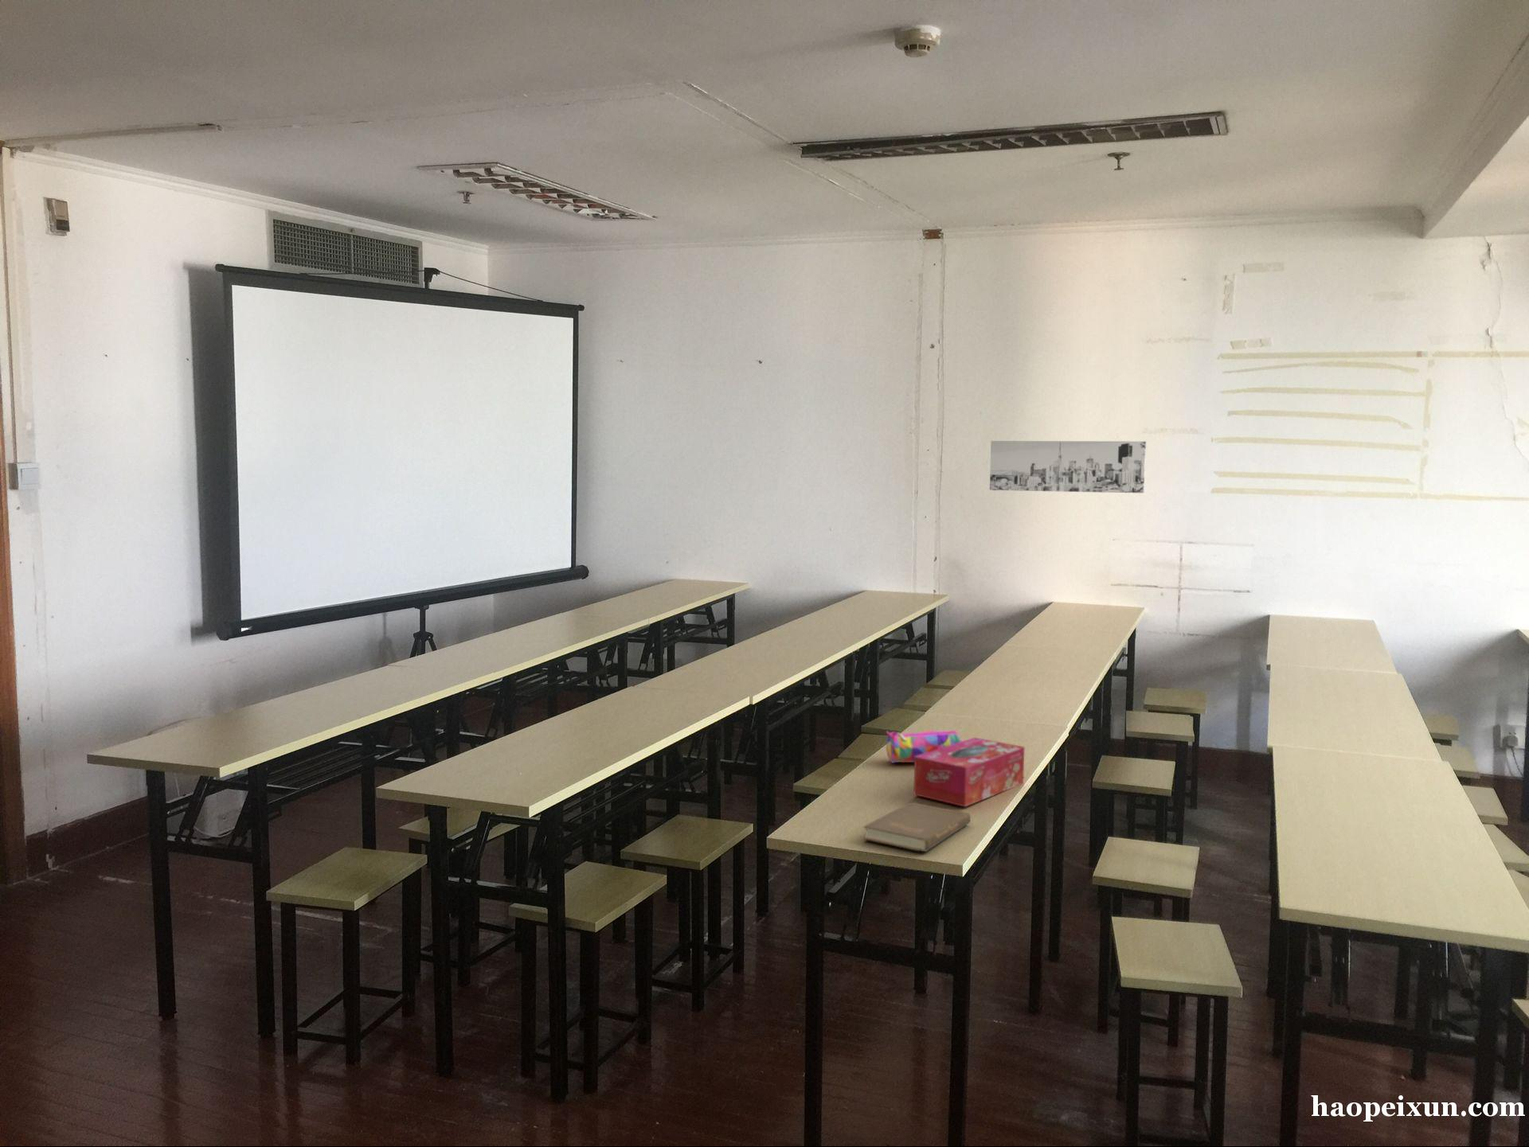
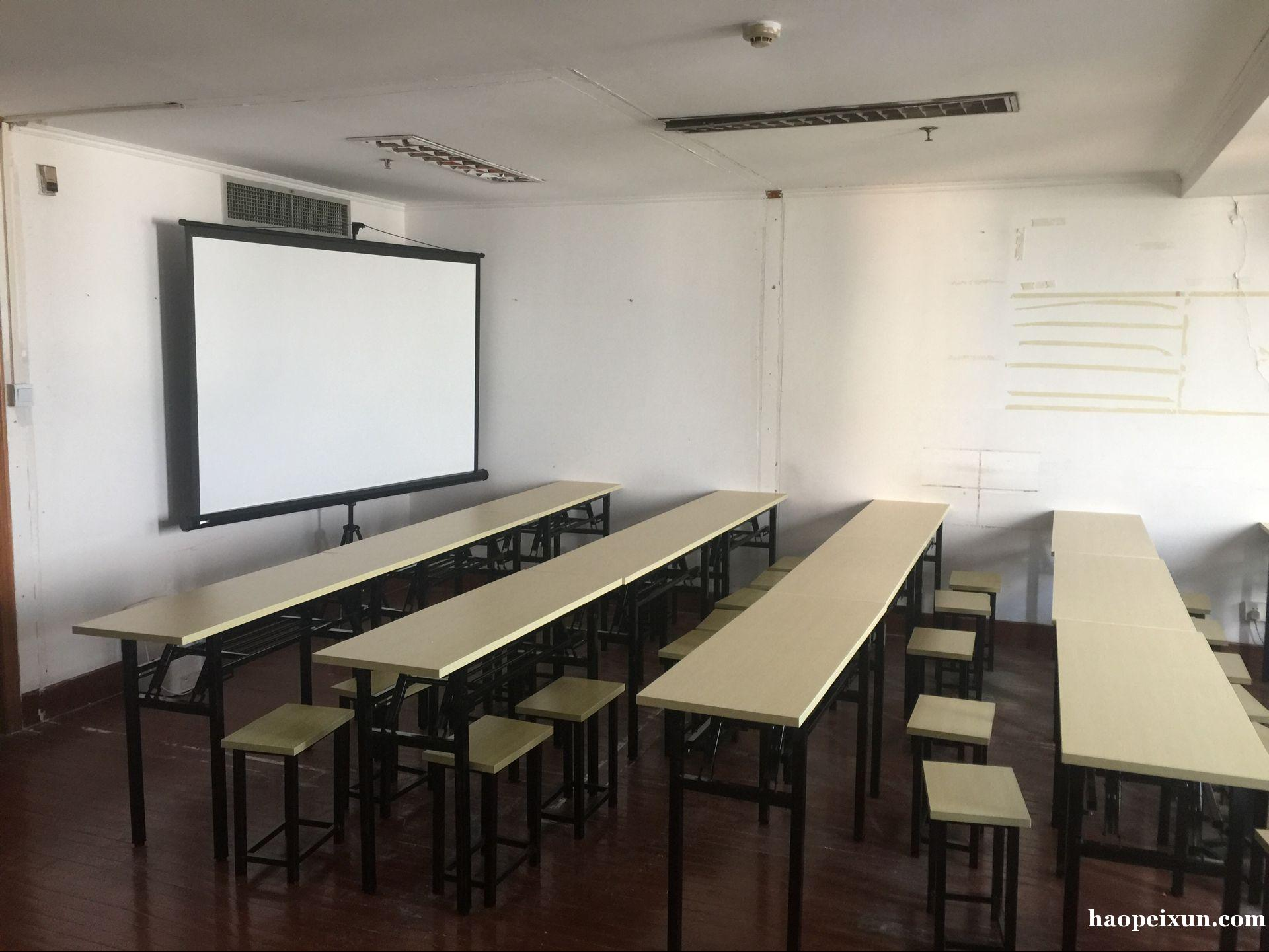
- pencil case [886,729,963,764]
- book [863,801,971,853]
- tissue box [912,736,1025,808]
- wall art [989,440,1147,494]
